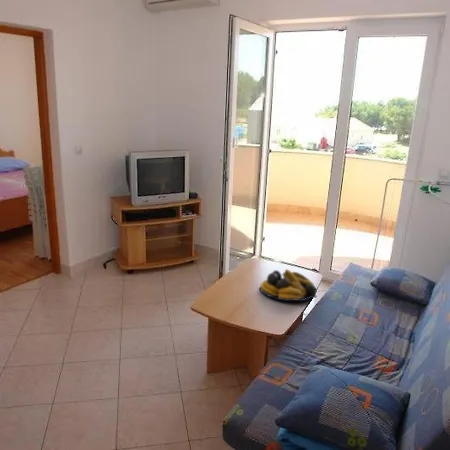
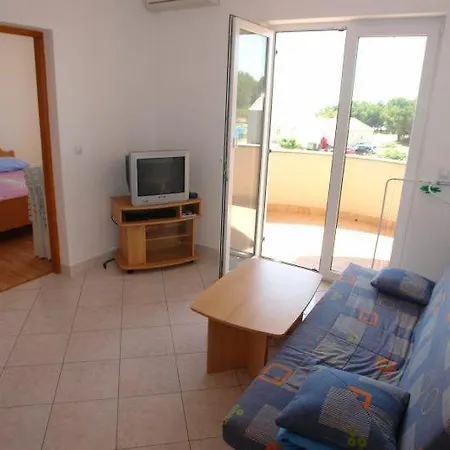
- fruit bowl [259,268,318,302]
